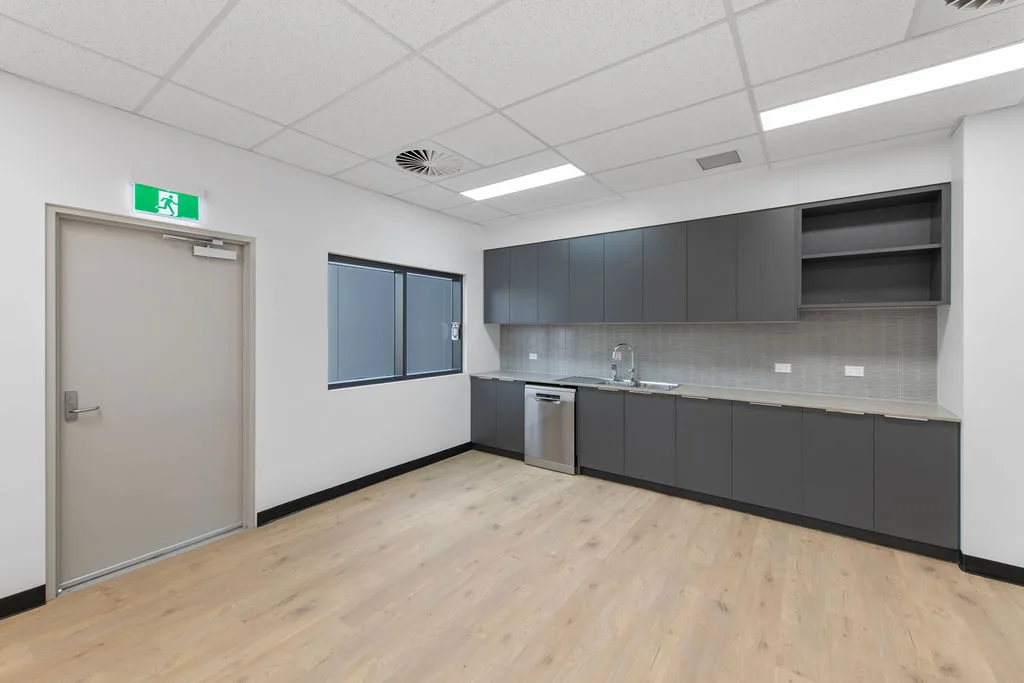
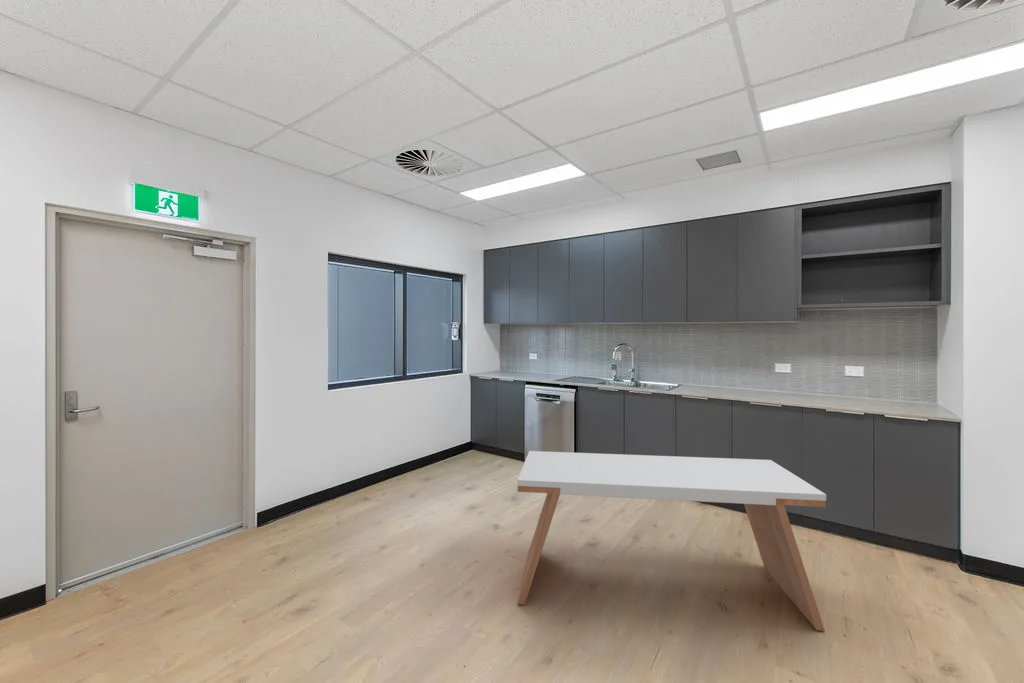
+ dining table [516,450,827,632]
